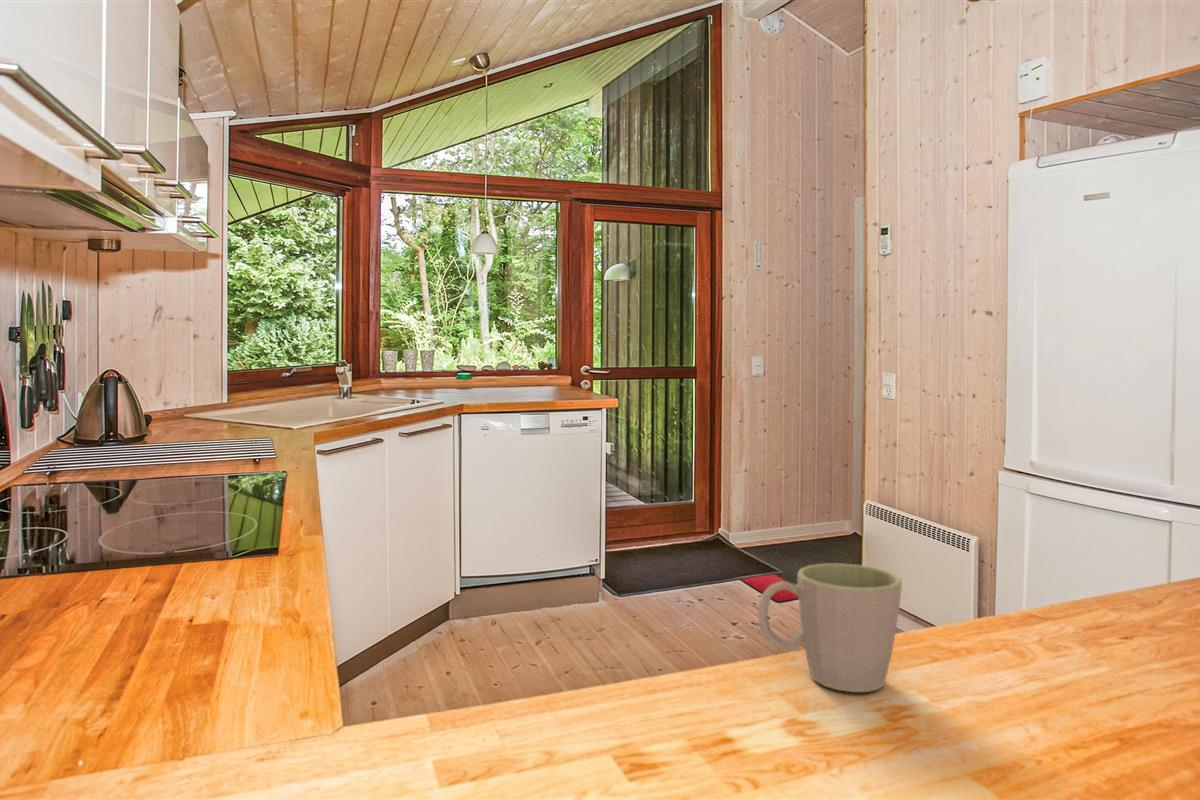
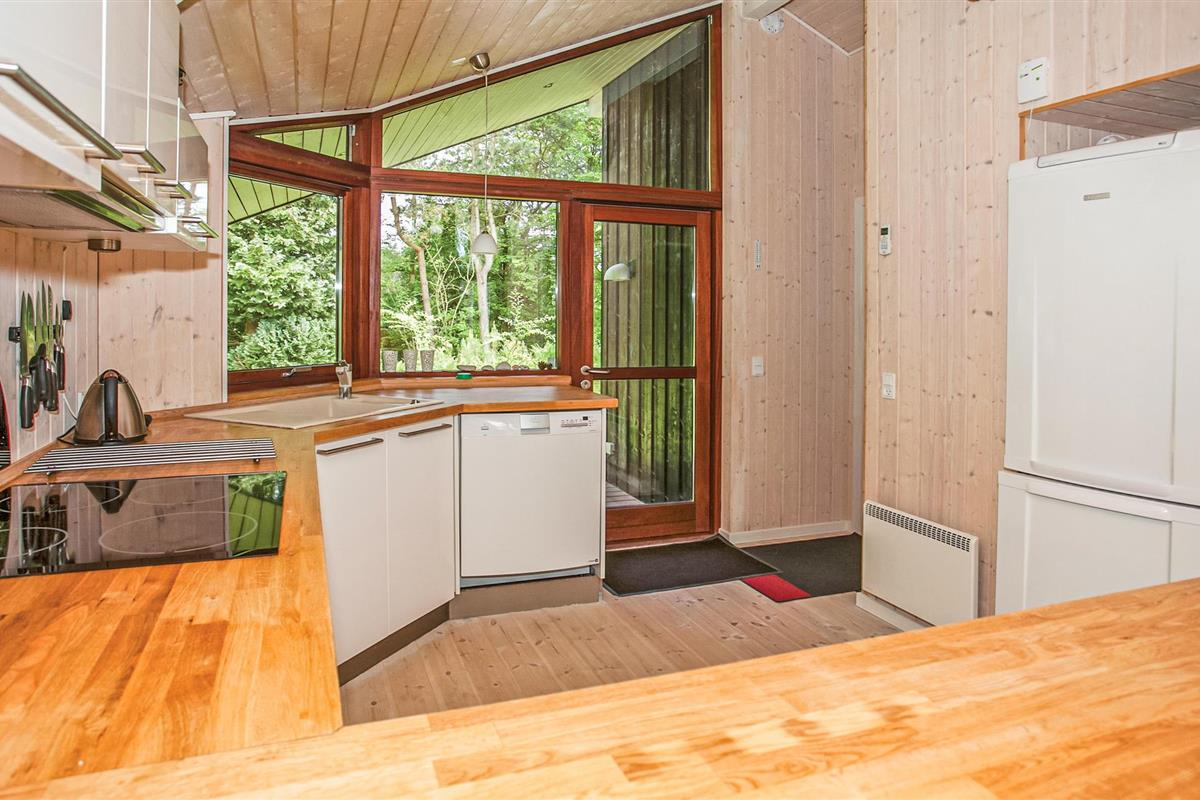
- mug [757,562,903,693]
